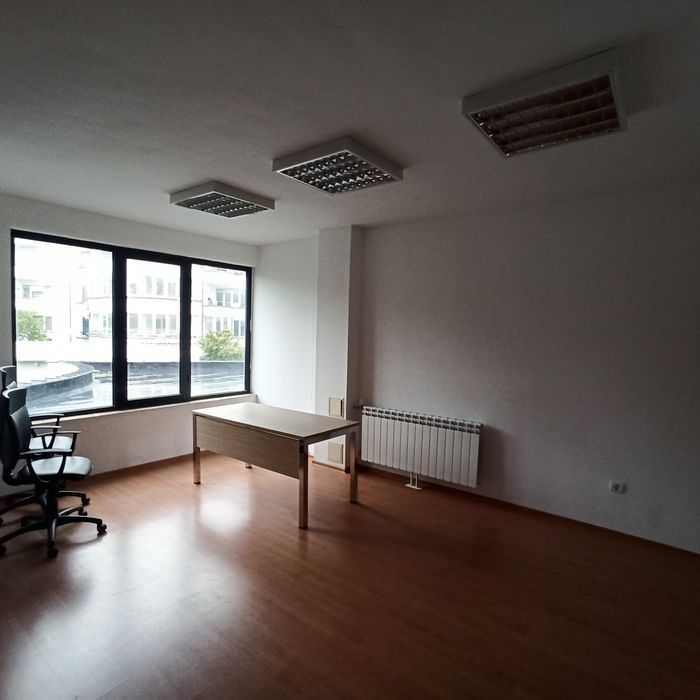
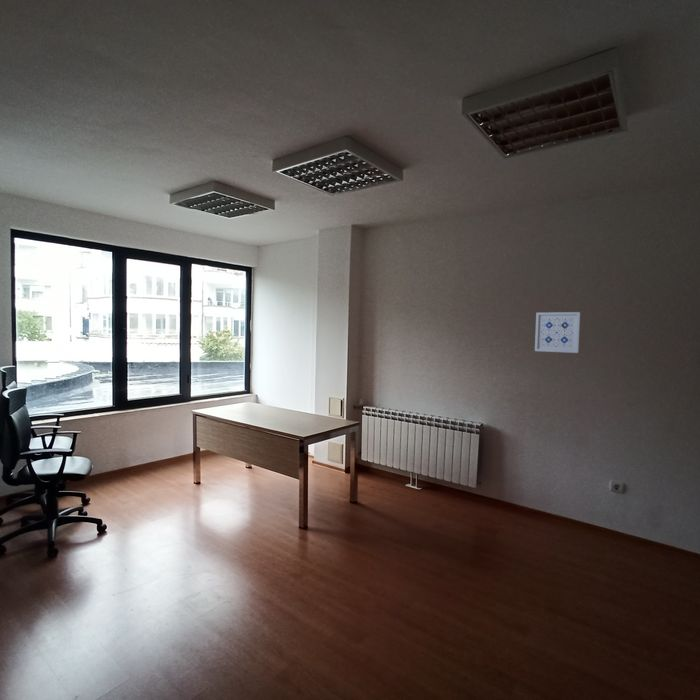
+ wall art [534,311,581,354]
